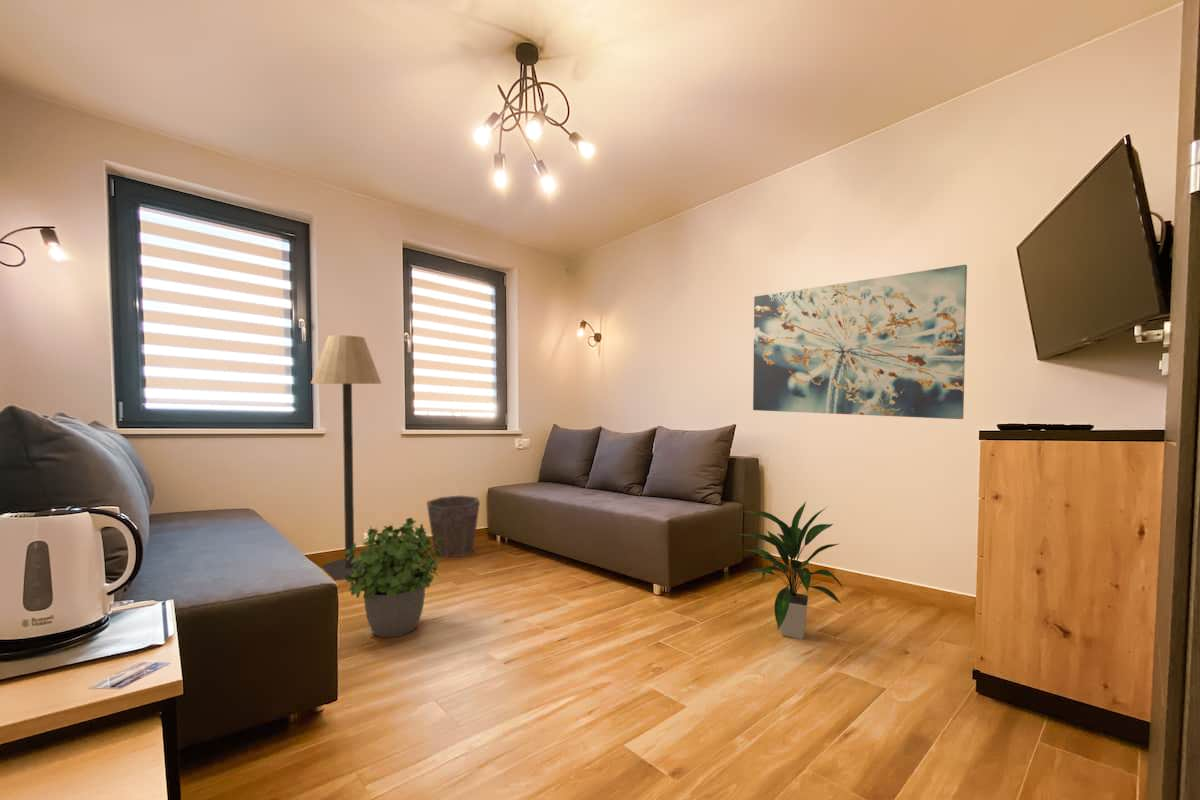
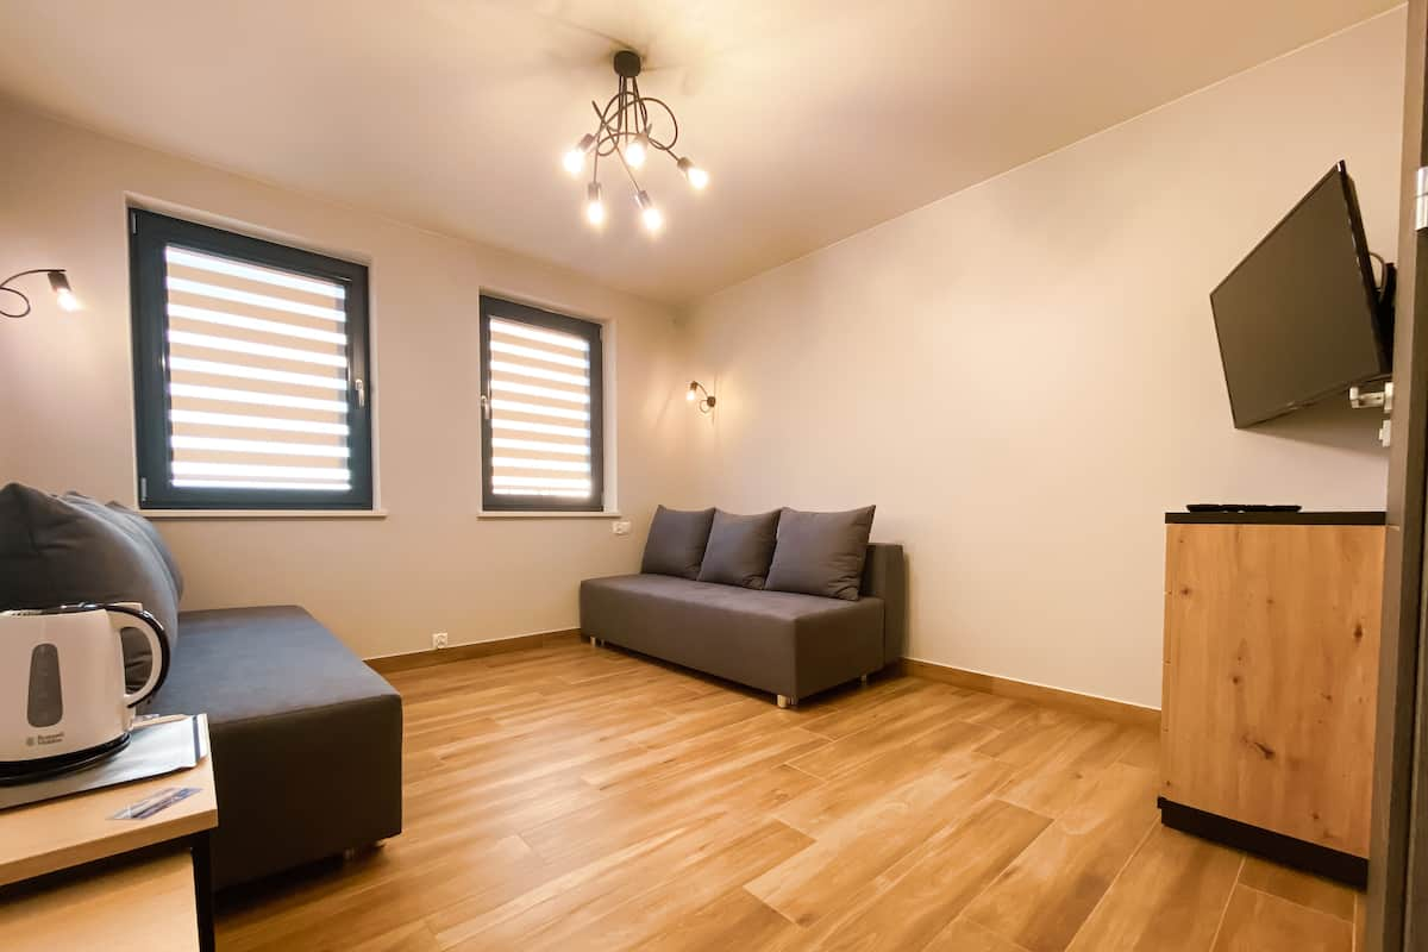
- floor lamp [310,334,383,581]
- potted plant [343,517,444,638]
- indoor plant [740,501,845,640]
- waste bin [426,495,481,559]
- wall art [752,264,968,420]
